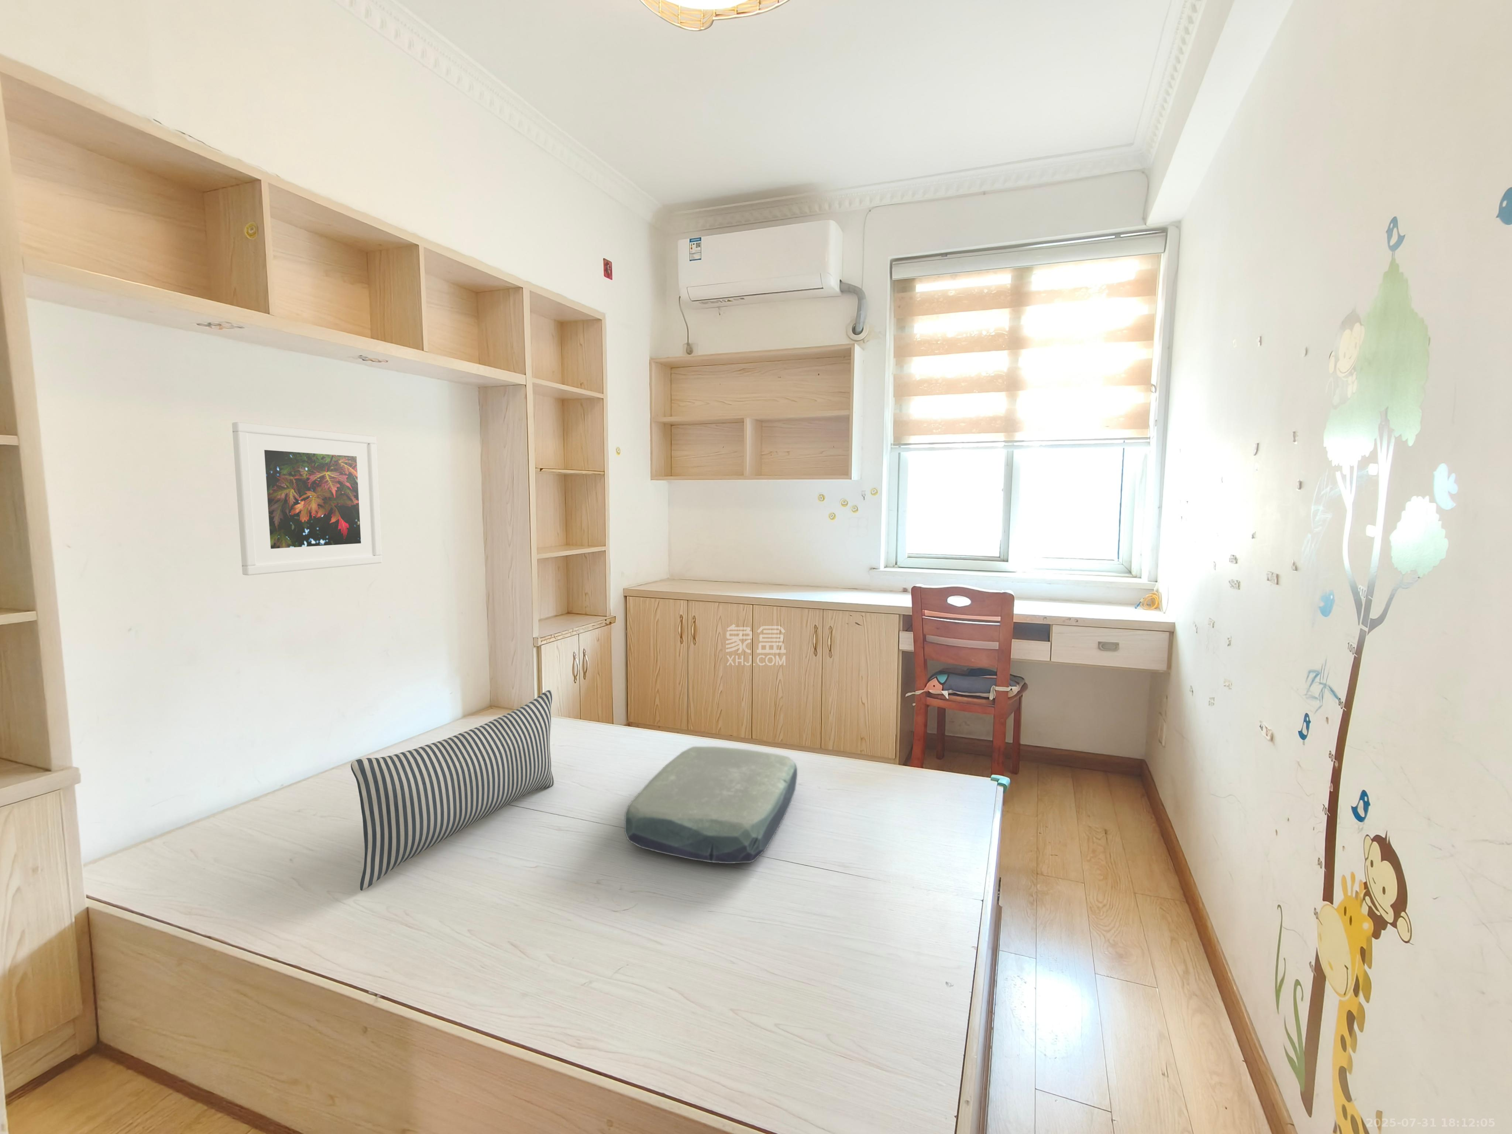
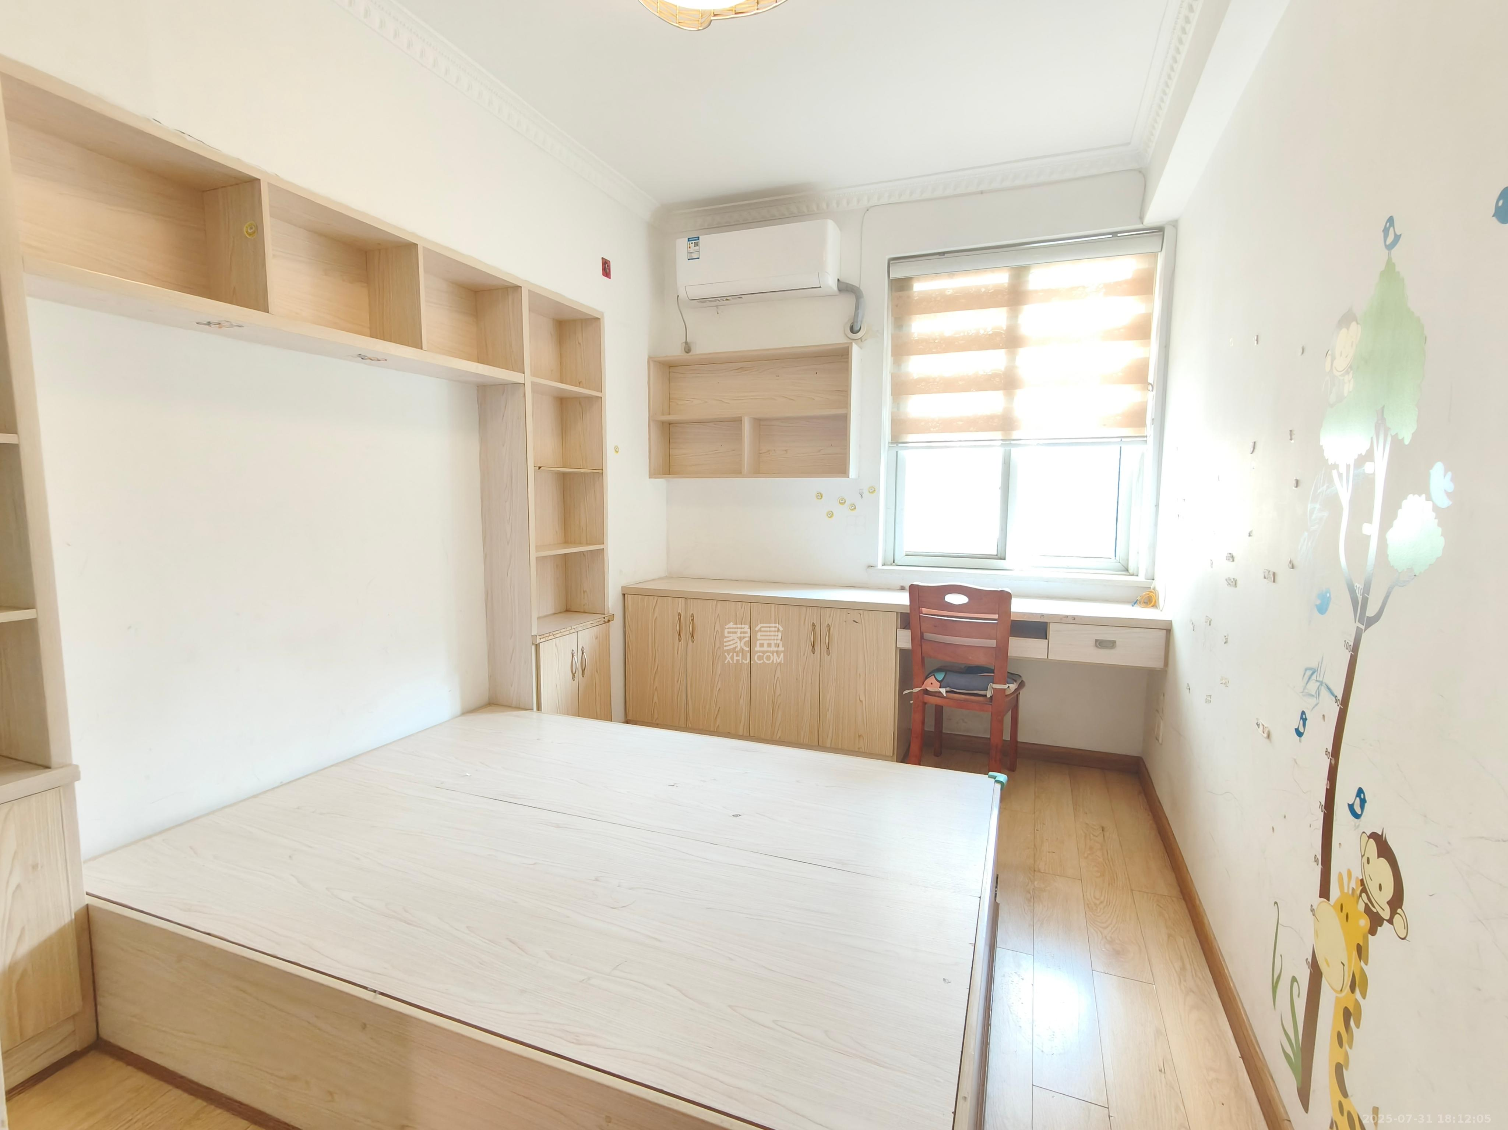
- cushion [624,746,798,864]
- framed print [232,422,382,575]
- pillow [350,690,555,891]
